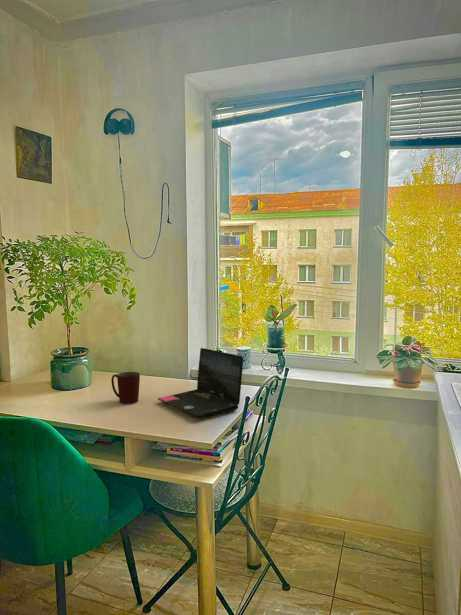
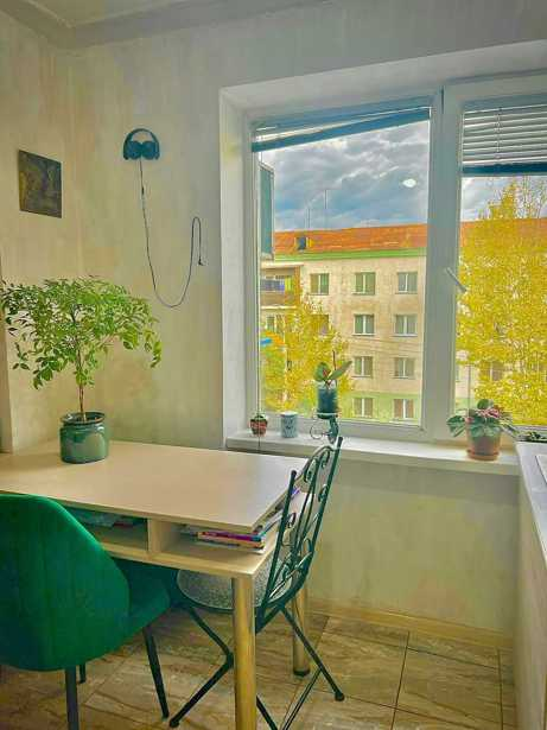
- mug [110,371,141,405]
- laptop [157,347,244,419]
